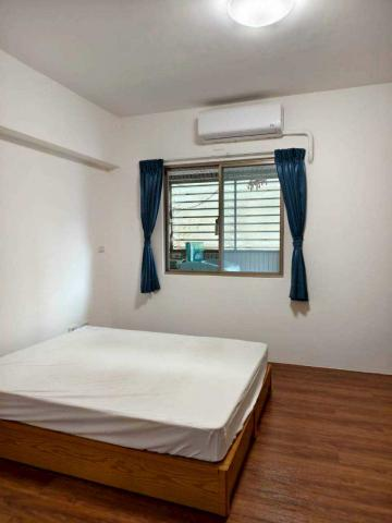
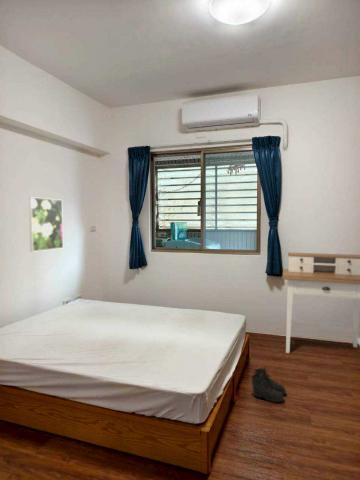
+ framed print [28,196,64,253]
+ boots [250,366,288,404]
+ desk [281,251,360,354]
